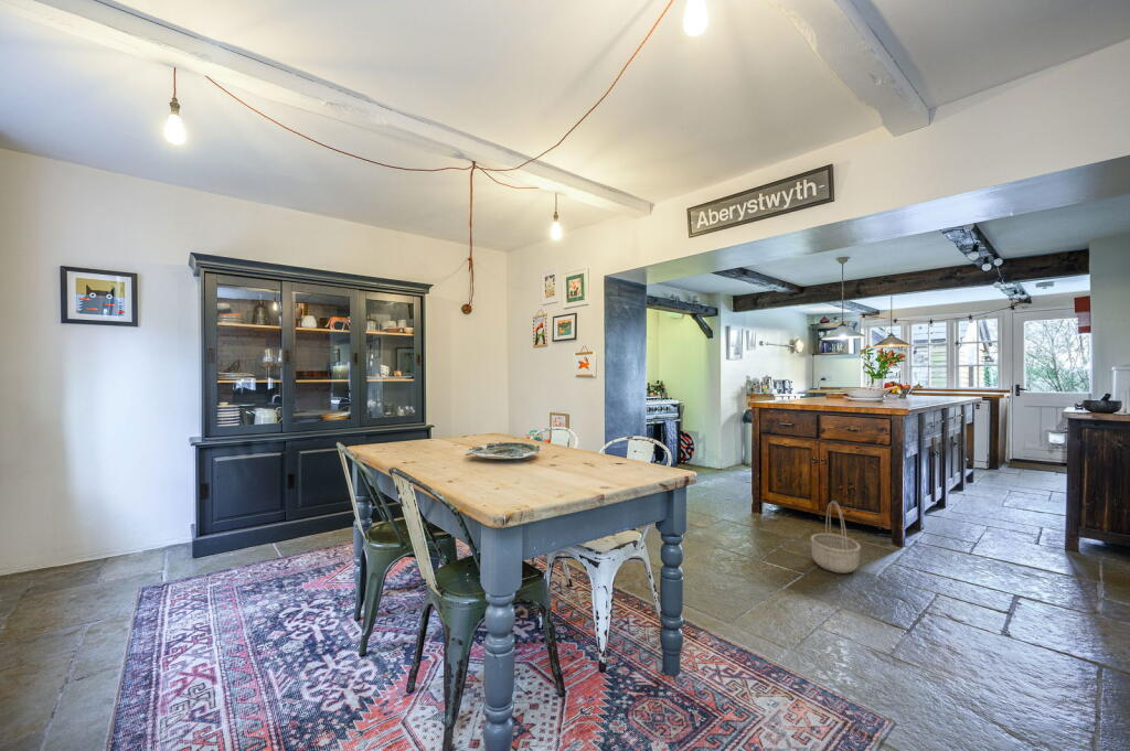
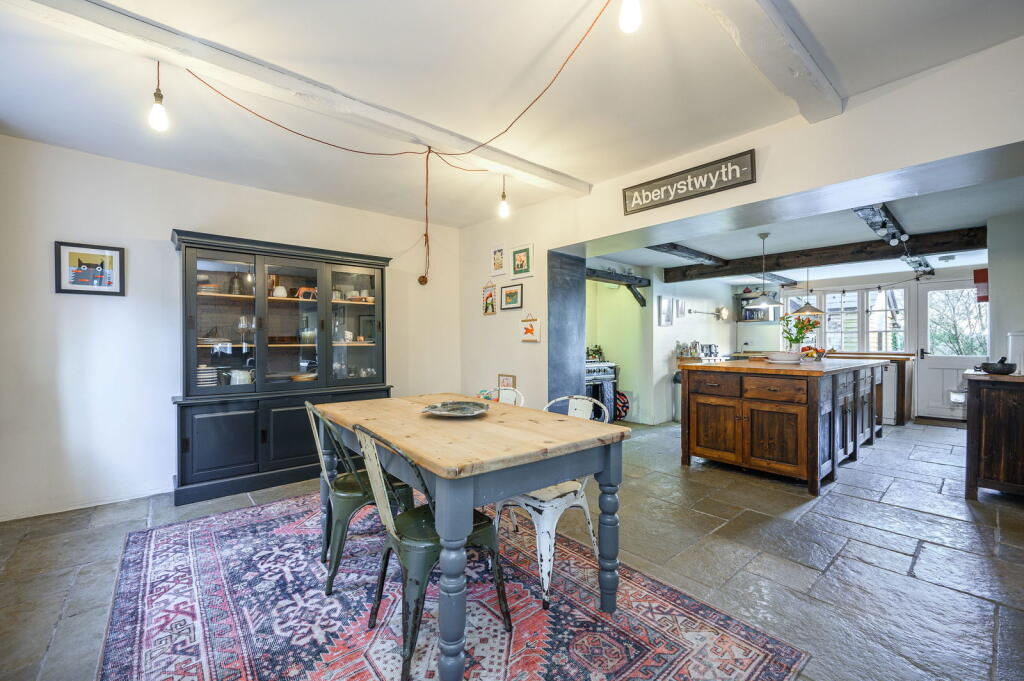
- basket [809,500,862,575]
